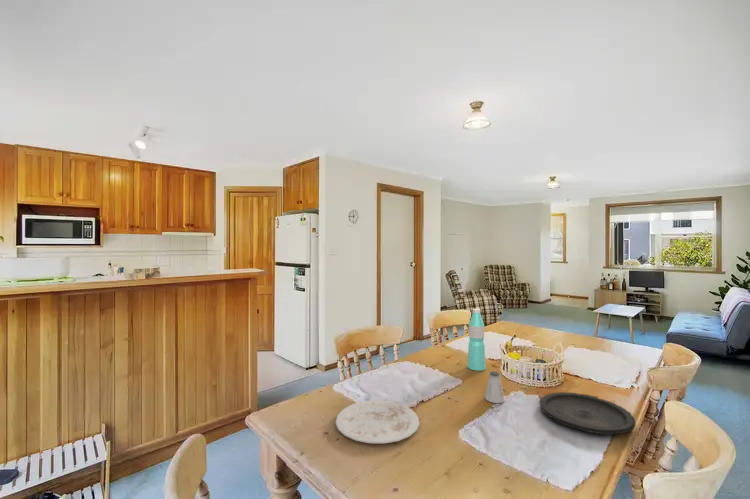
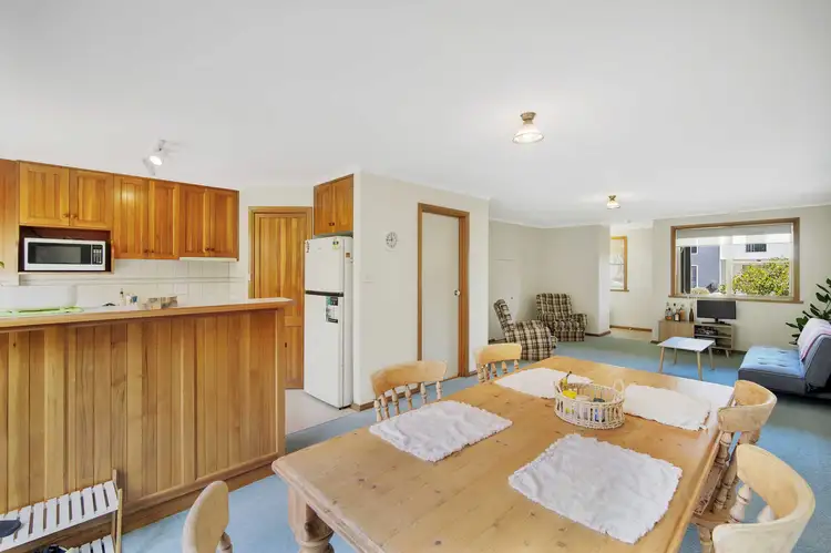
- plate [538,391,636,435]
- water bottle [467,308,487,372]
- plate [334,399,421,444]
- saltshaker [484,370,506,404]
